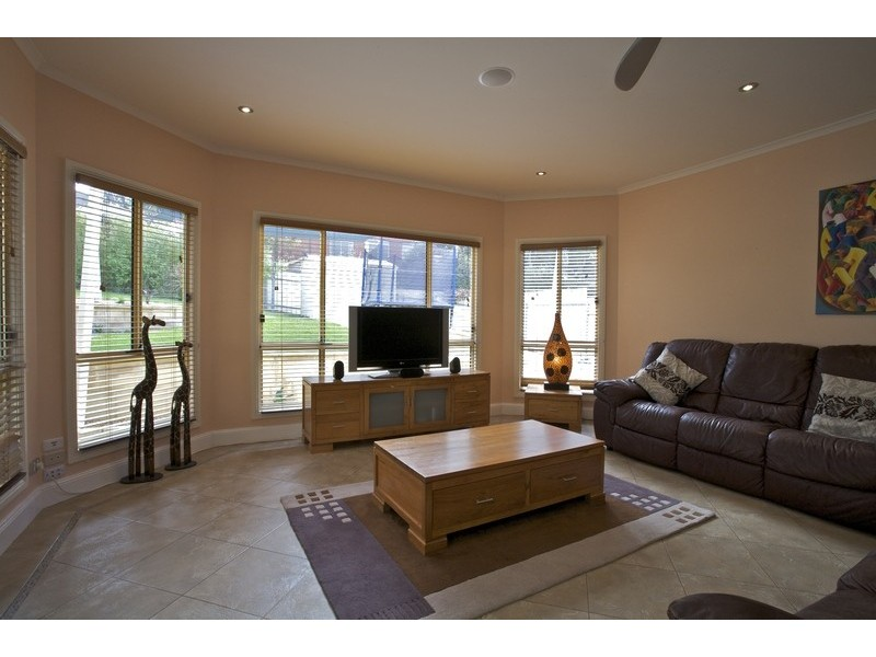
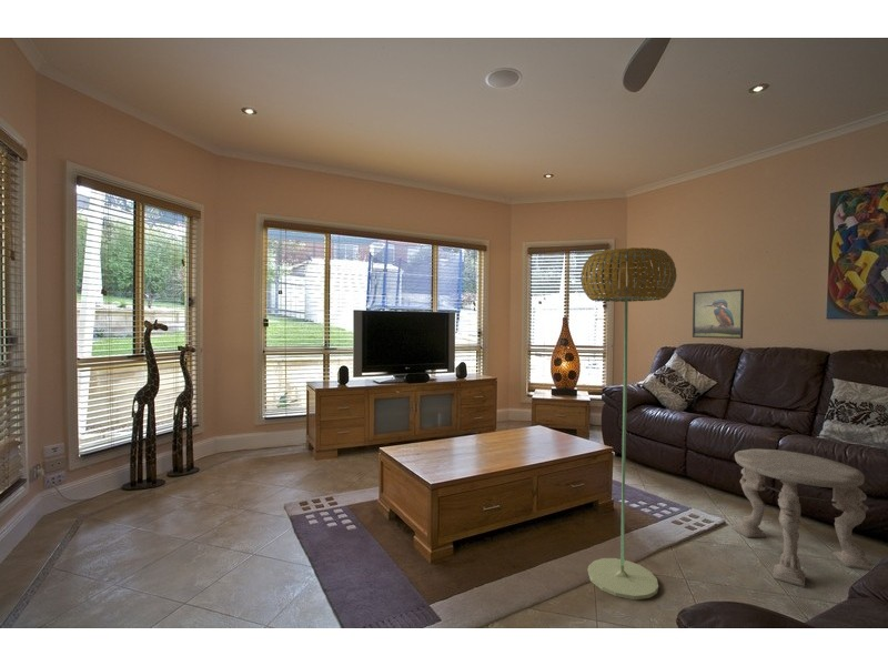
+ side table [730,447,875,589]
+ floor lamp [579,246,678,601]
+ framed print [692,289,745,340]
